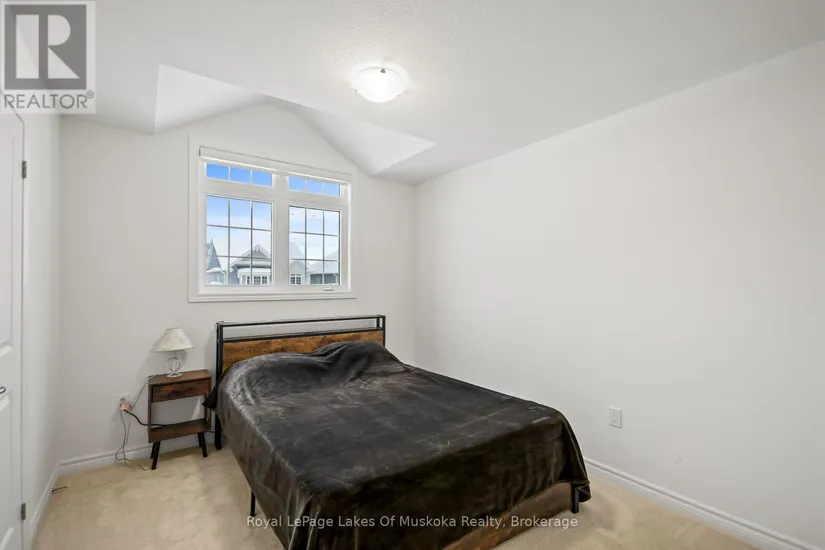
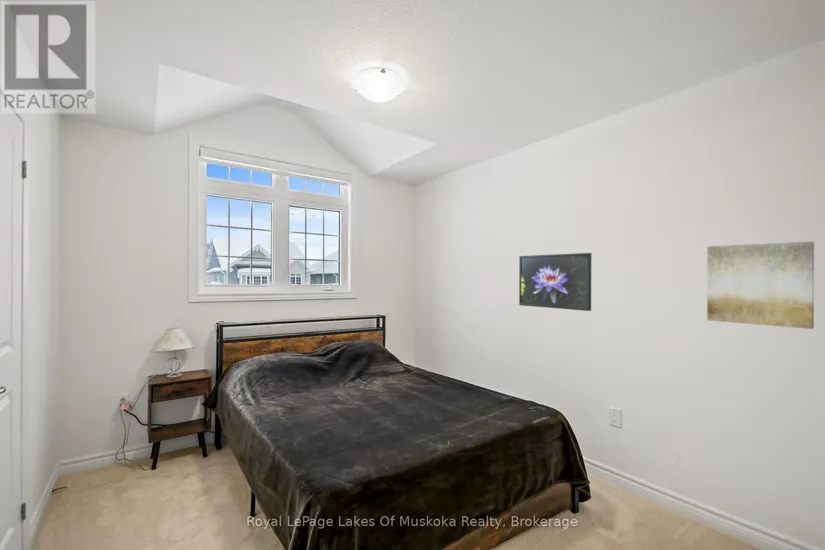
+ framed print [518,252,592,312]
+ wall art [706,240,815,330]
